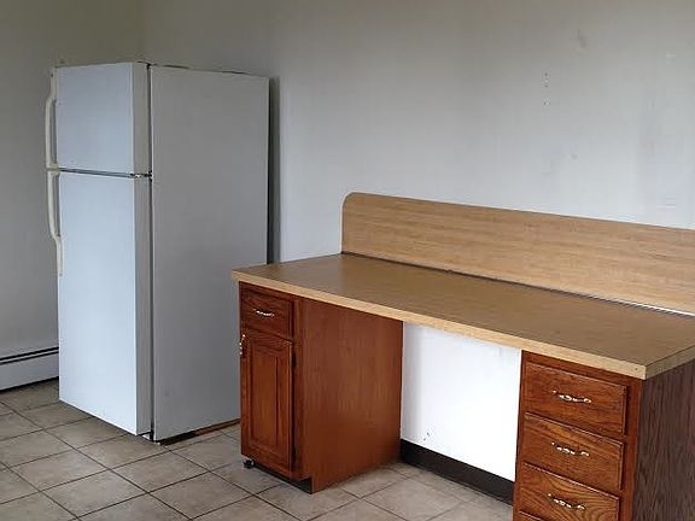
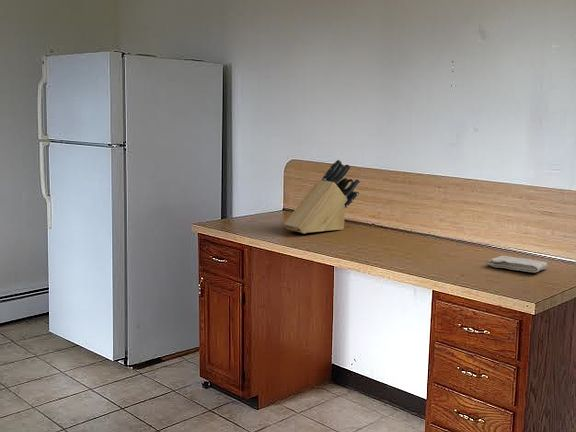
+ washcloth [487,255,549,273]
+ knife block [283,159,361,235]
